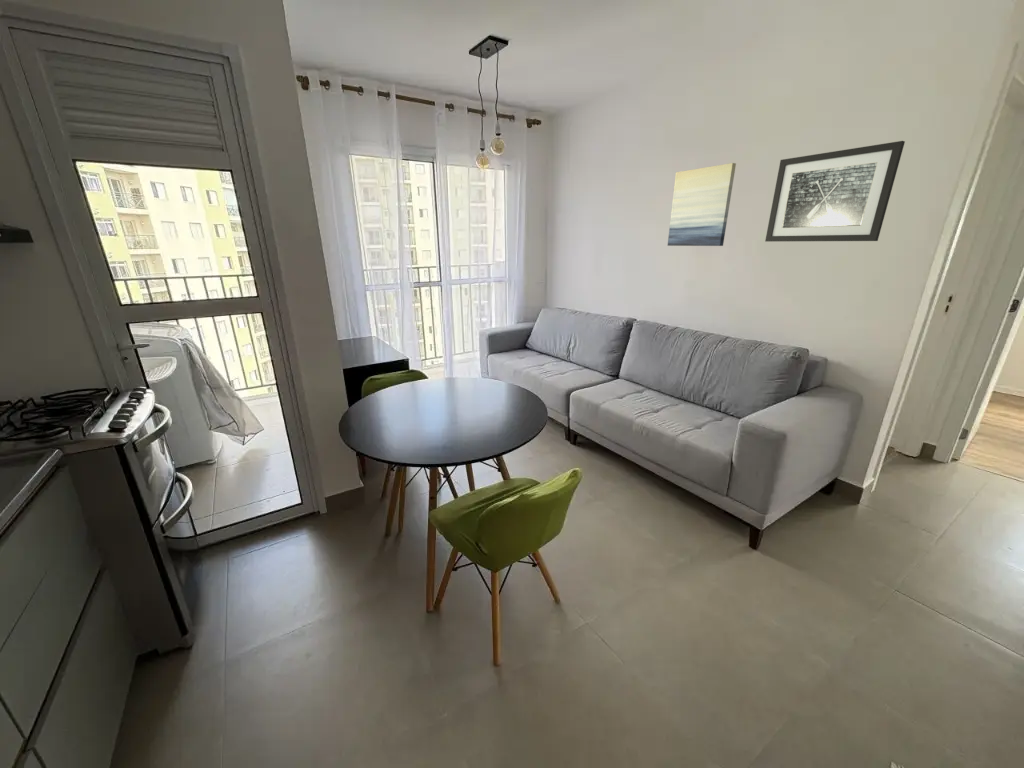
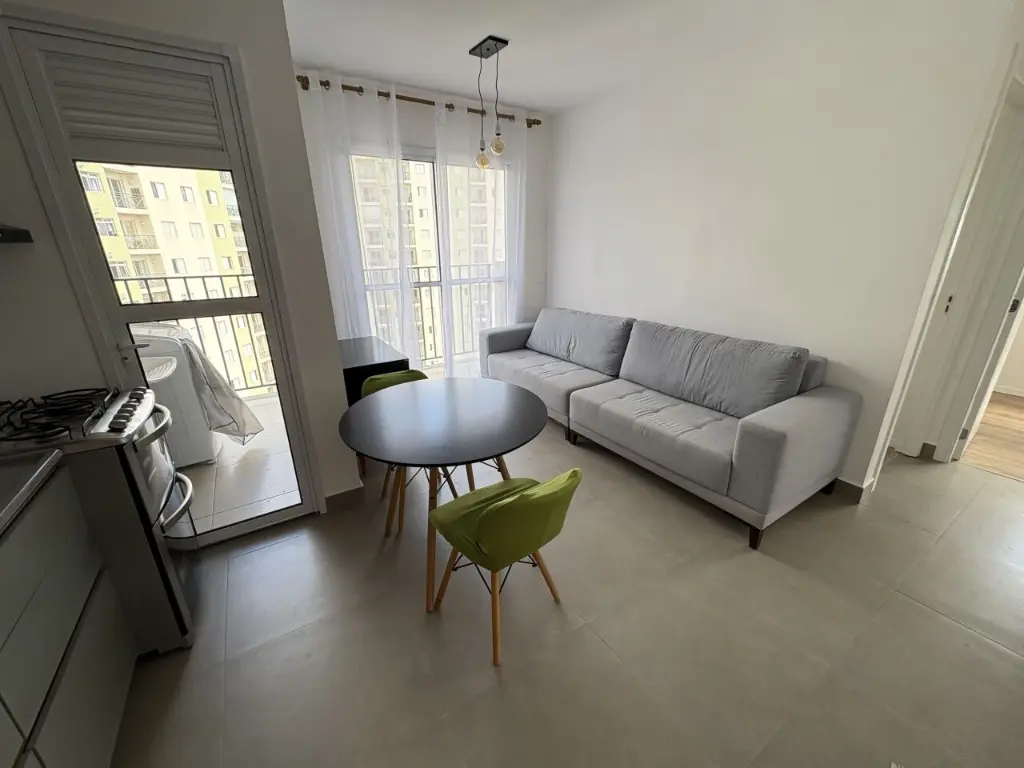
- wall art [667,162,737,247]
- wall art [764,140,906,243]
